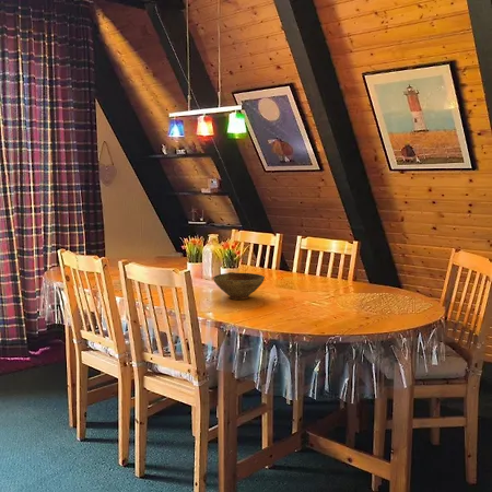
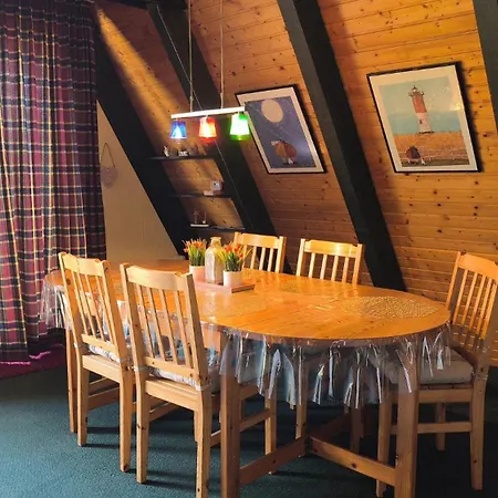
- bowl [212,271,266,301]
